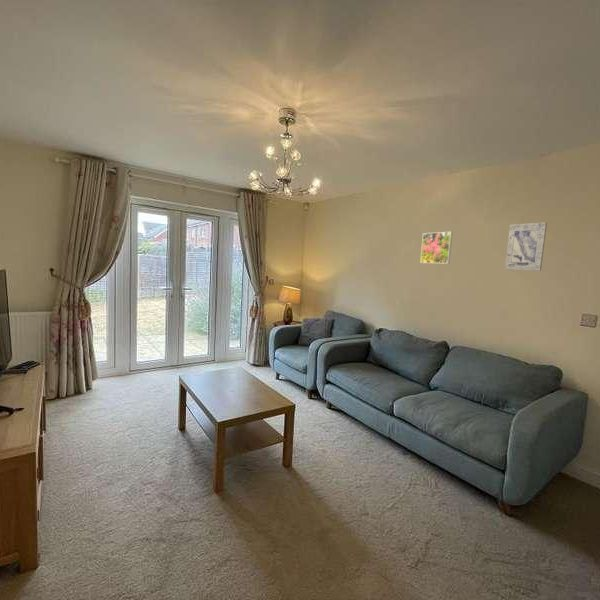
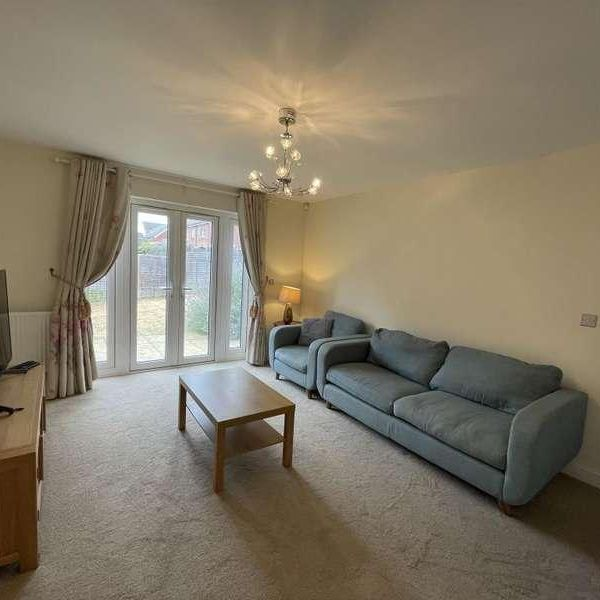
- wall art [504,221,548,272]
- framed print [419,231,454,265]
